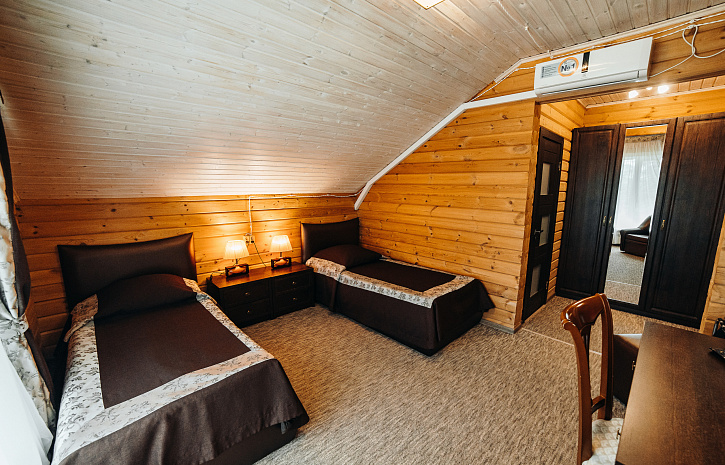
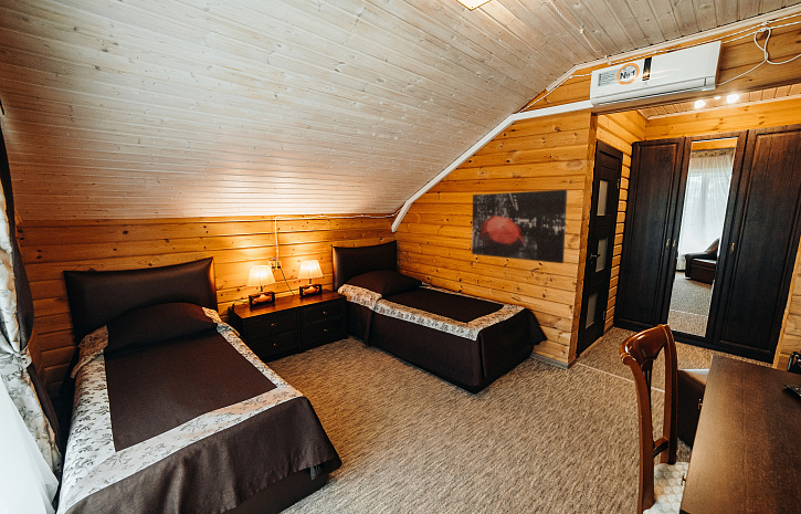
+ wall art [471,189,568,264]
